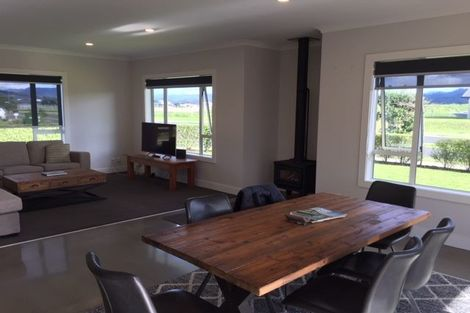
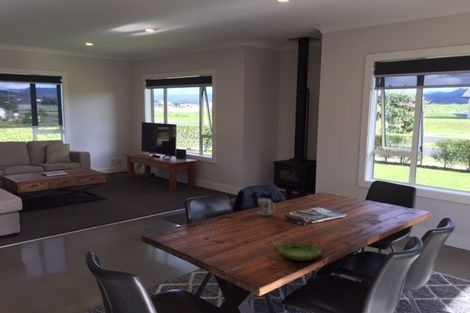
+ saucer [277,242,322,262]
+ mug [257,197,276,216]
